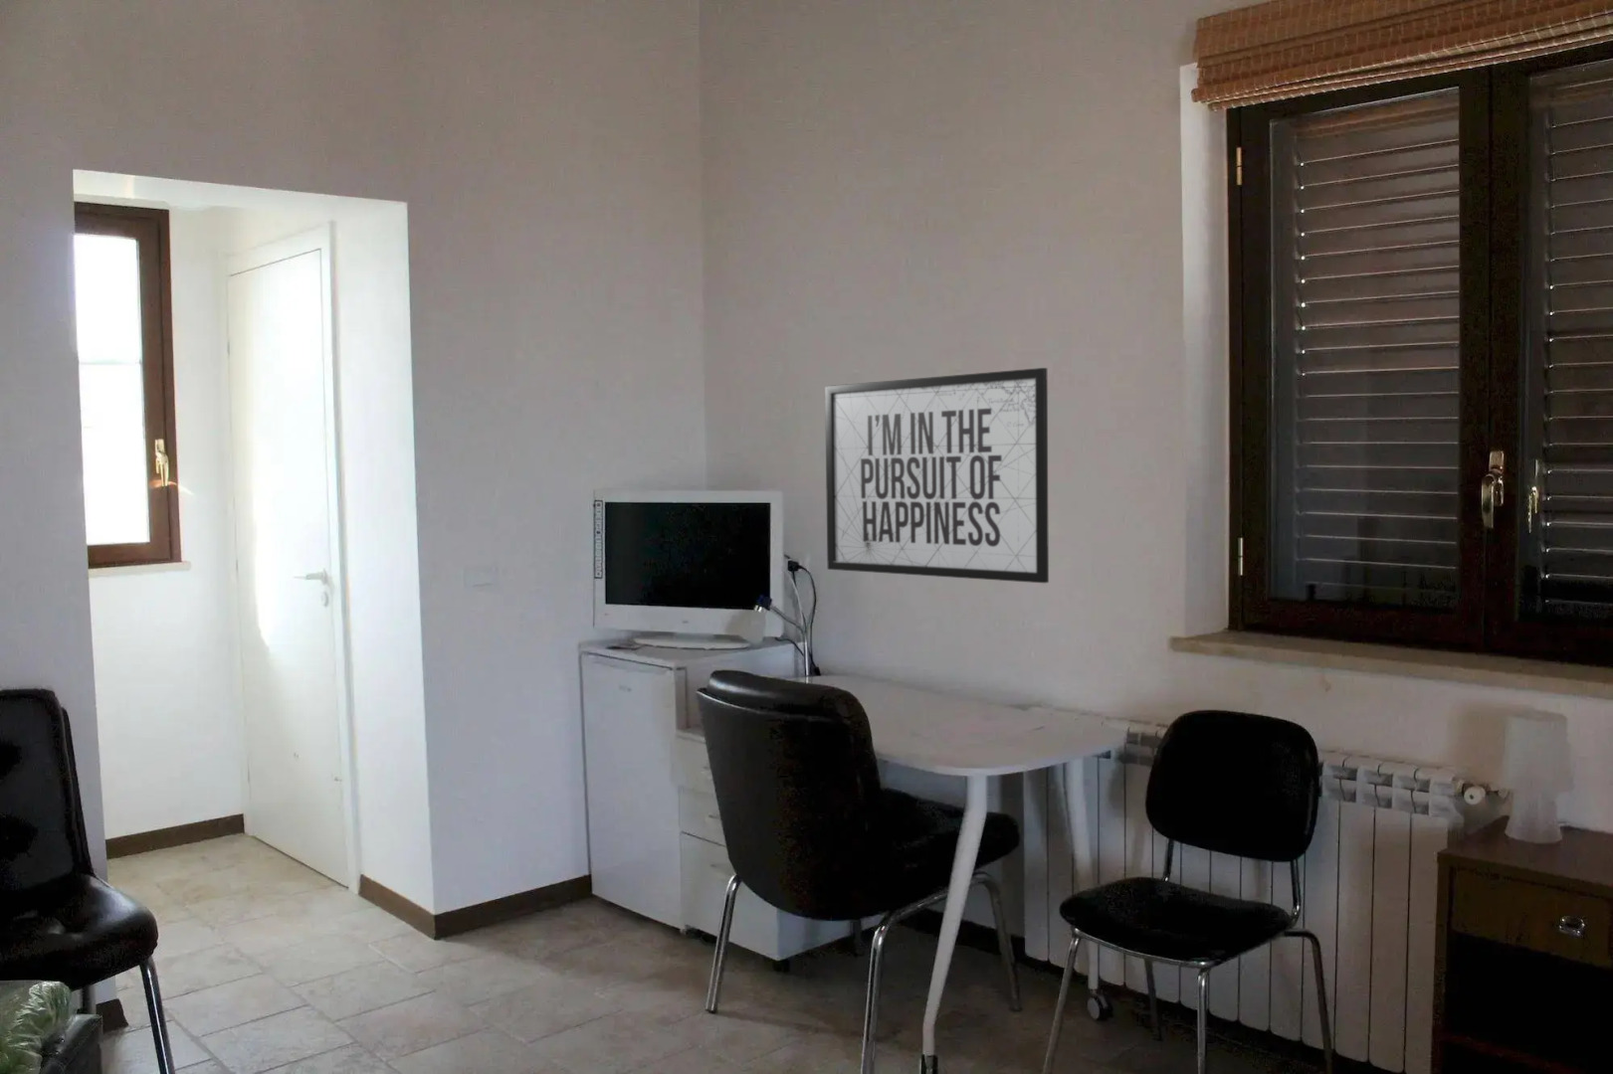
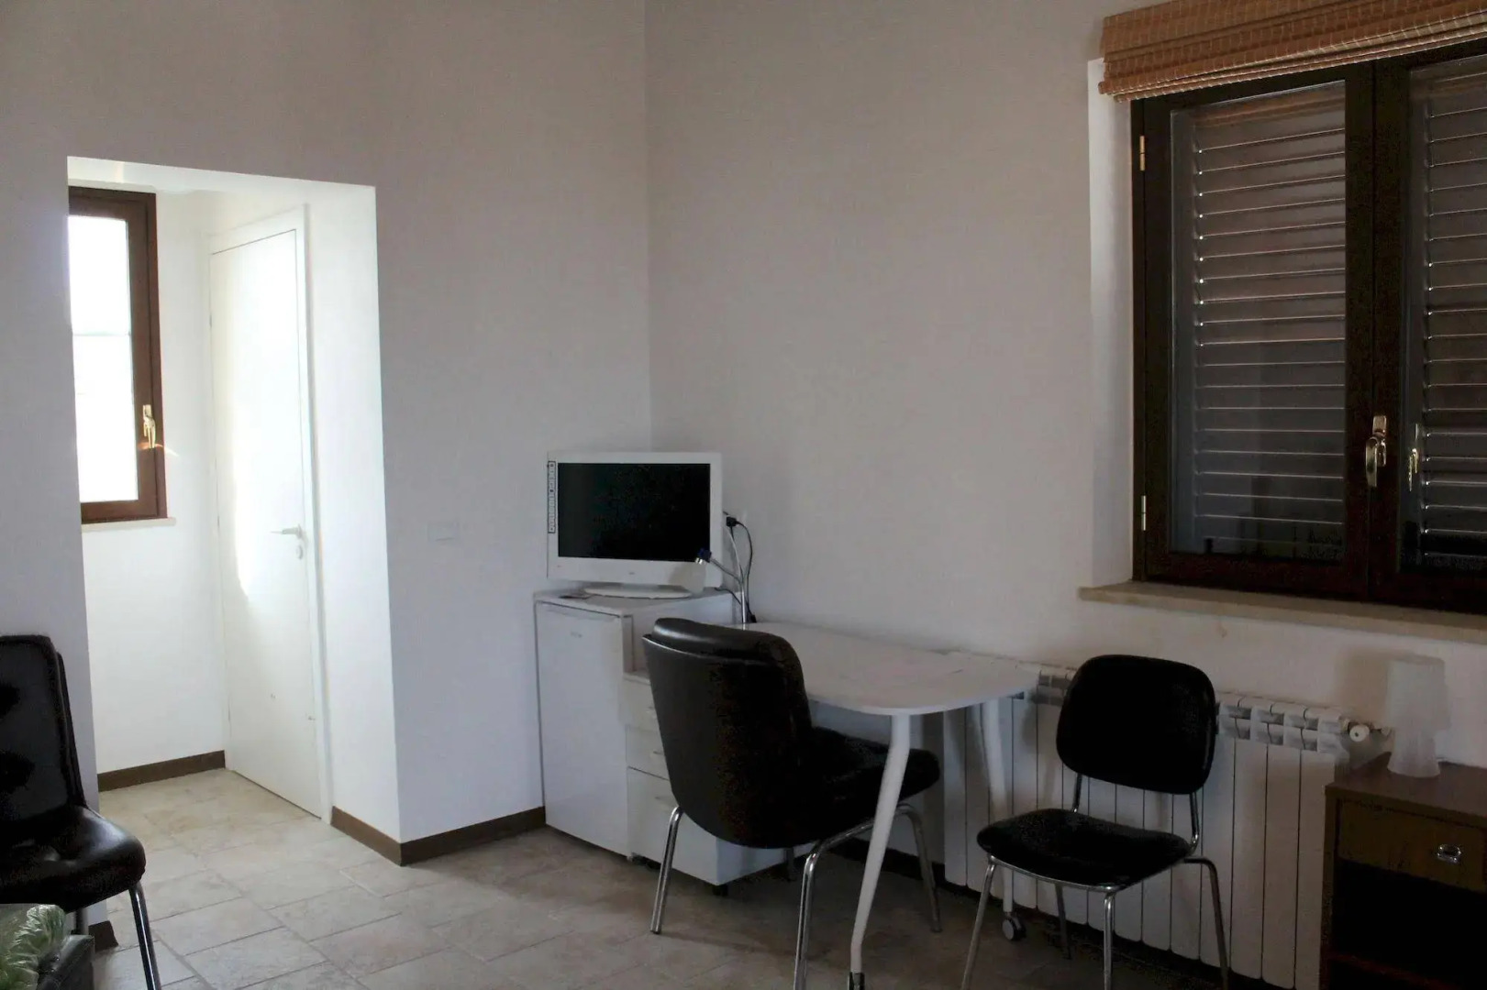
- mirror [824,367,1049,584]
